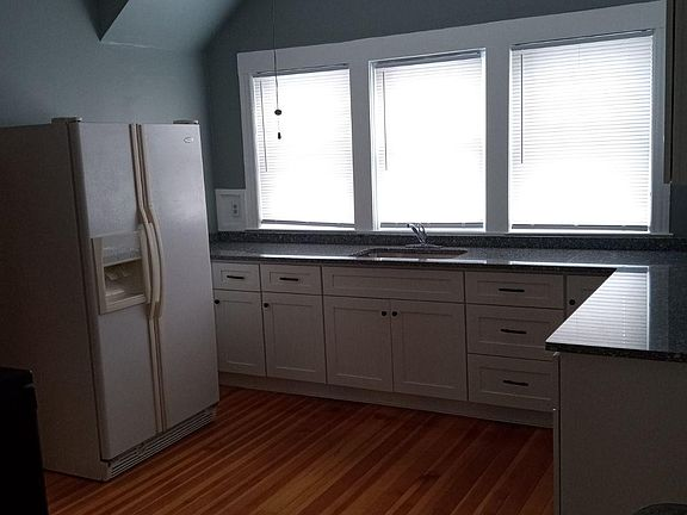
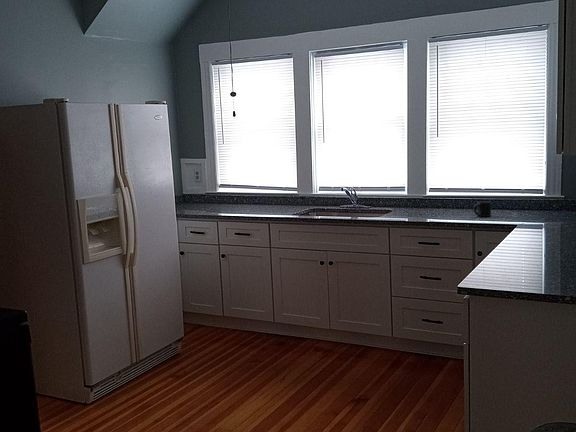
+ mug [473,200,492,218]
